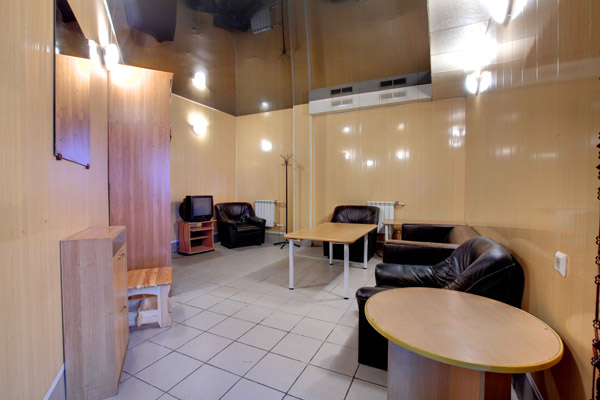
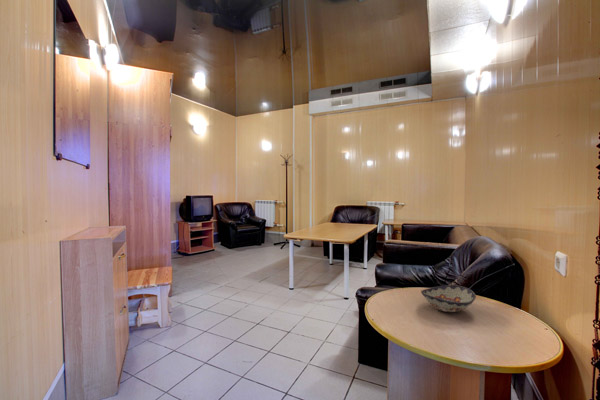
+ decorative bowl [420,284,477,313]
